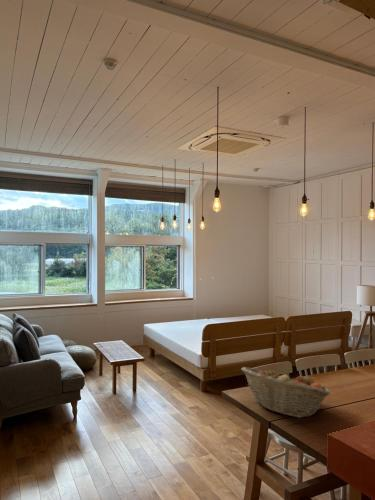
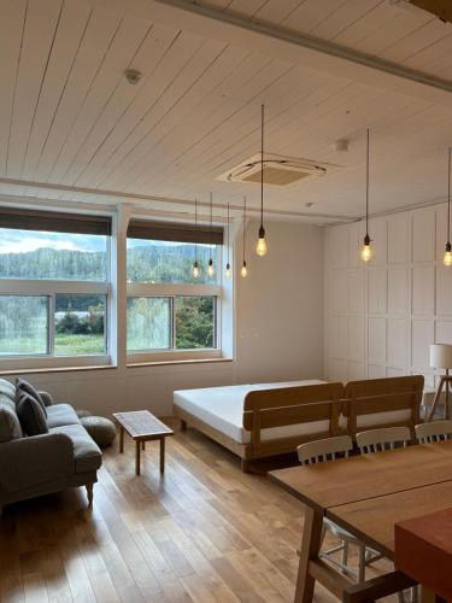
- fruit basket [240,366,332,419]
